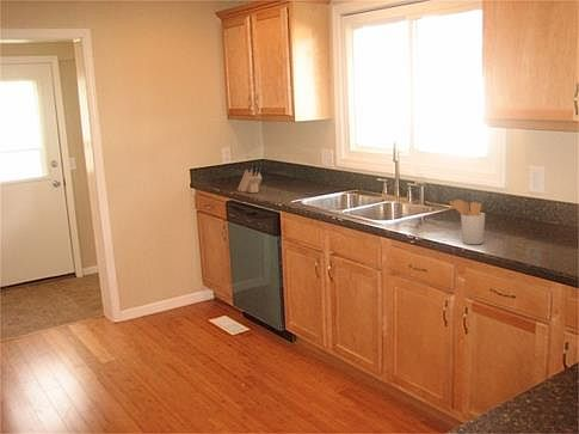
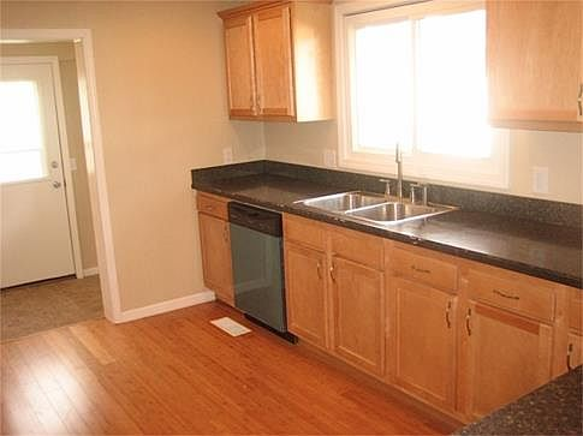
- utensil holder [448,198,486,245]
- knife block [236,160,263,194]
